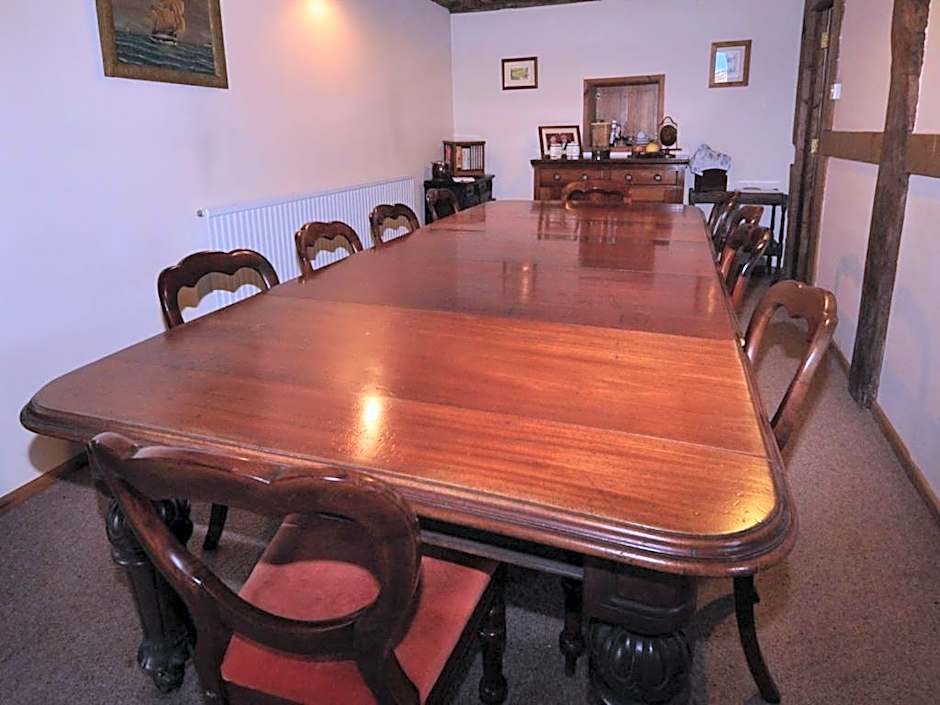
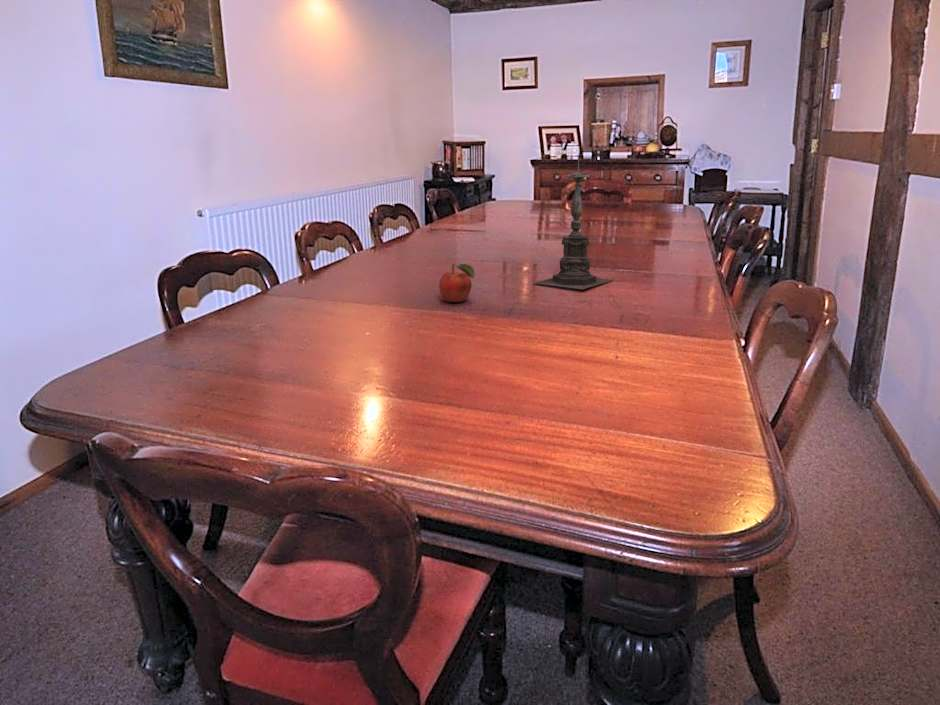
+ candle holder [534,157,614,290]
+ fruit [438,262,476,303]
